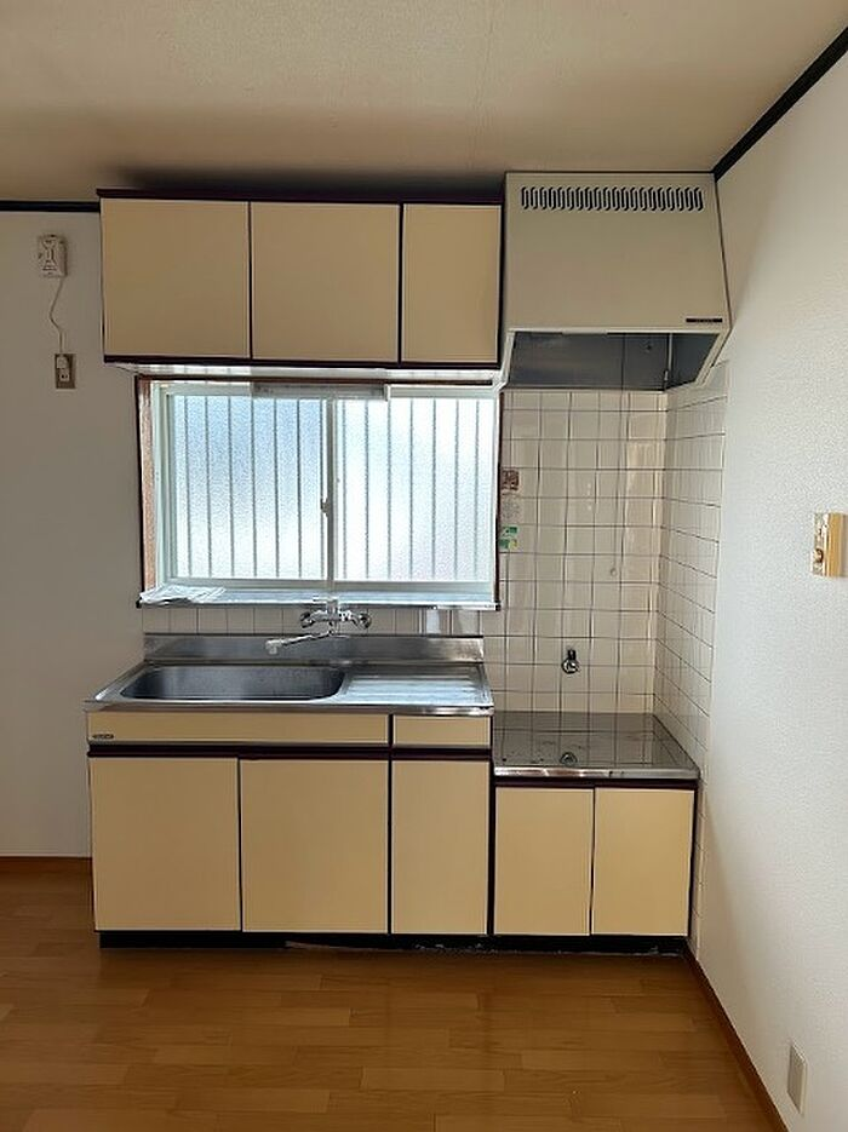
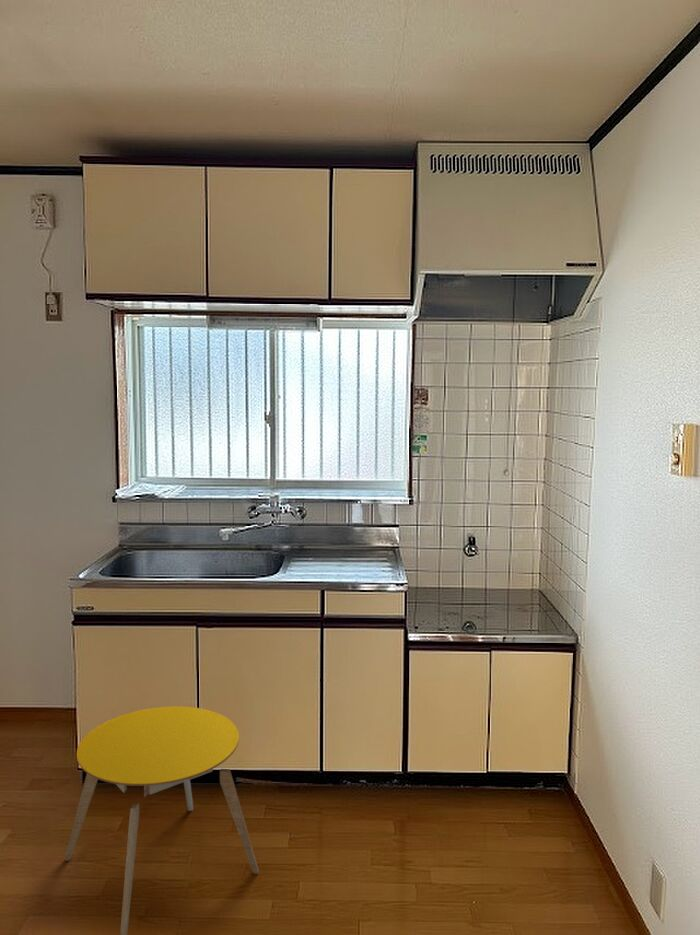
+ stool [63,705,260,935]
